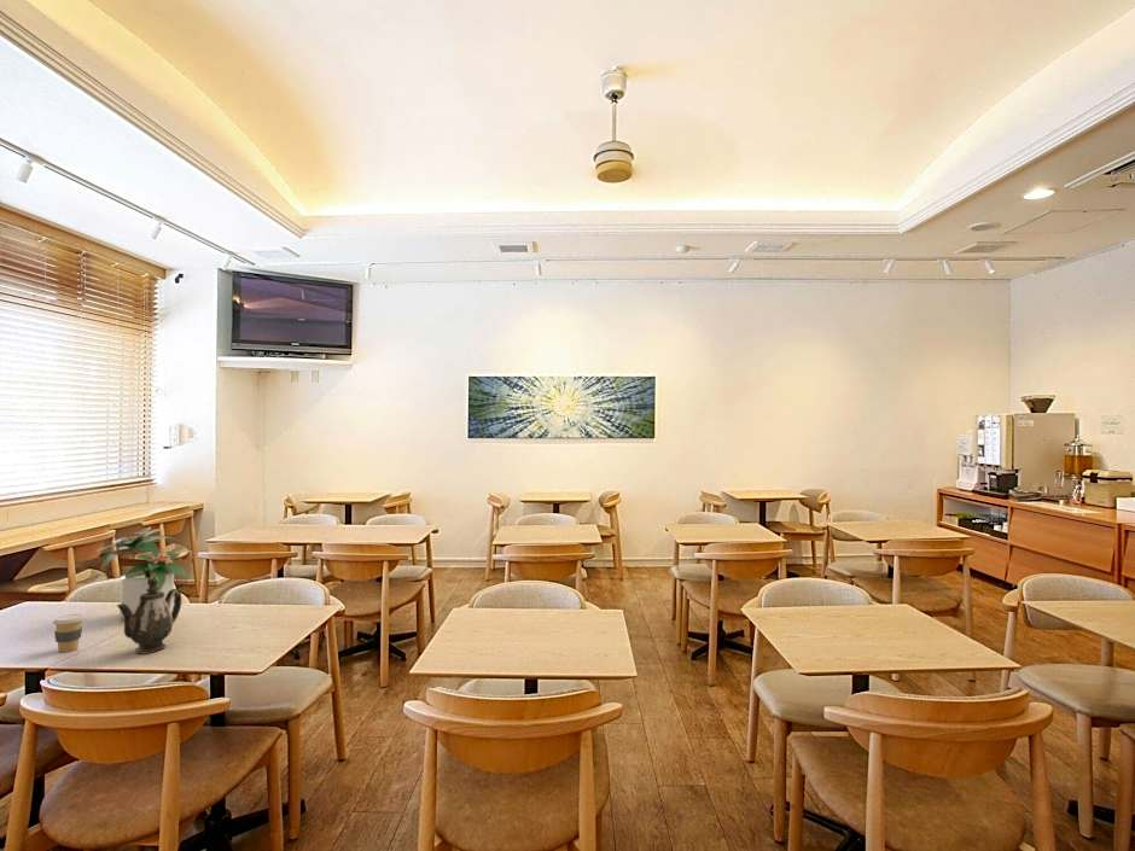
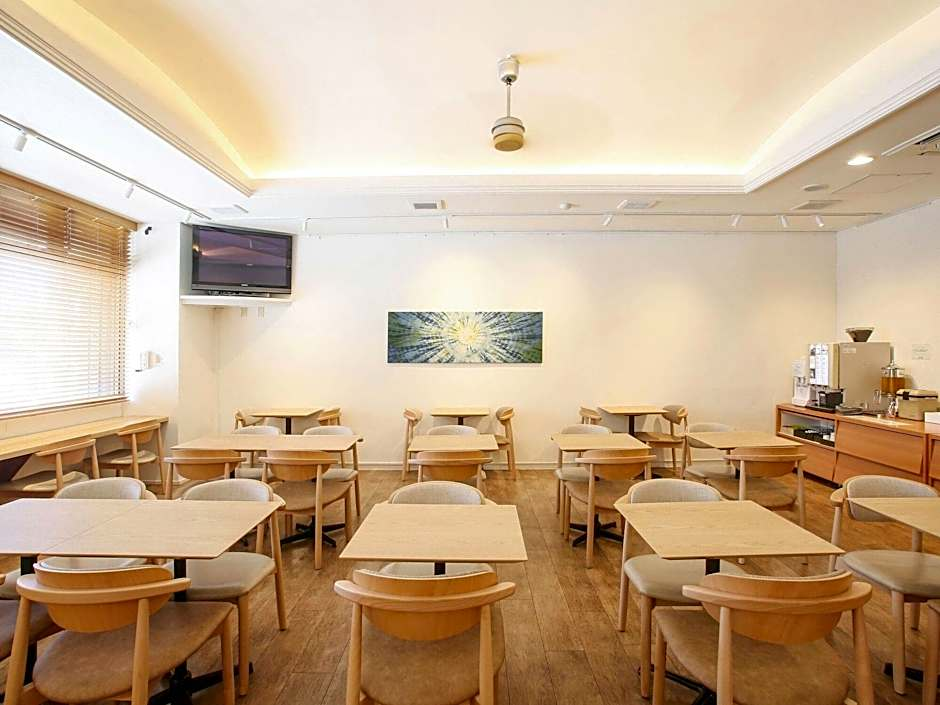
- teapot [116,576,182,654]
- coffee cup [52,613,86,653]
- potted plant [95,525,192,619]
